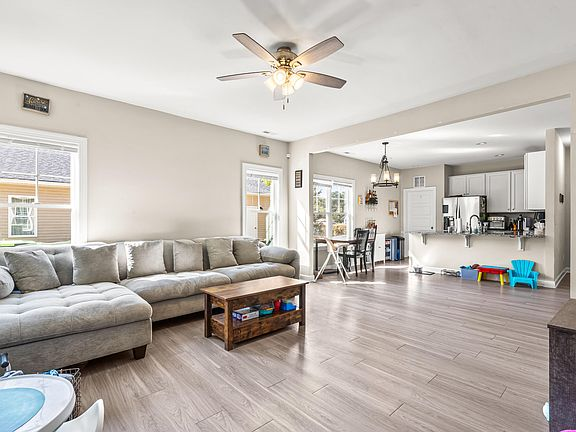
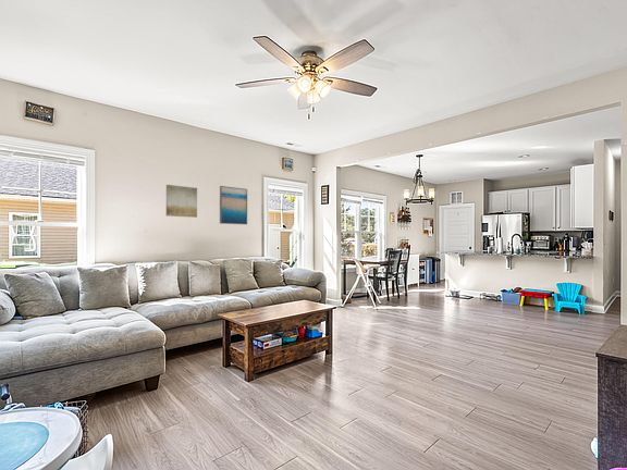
+ wall art [219,185,248,225]
+ wall art [165,184,198,219]
